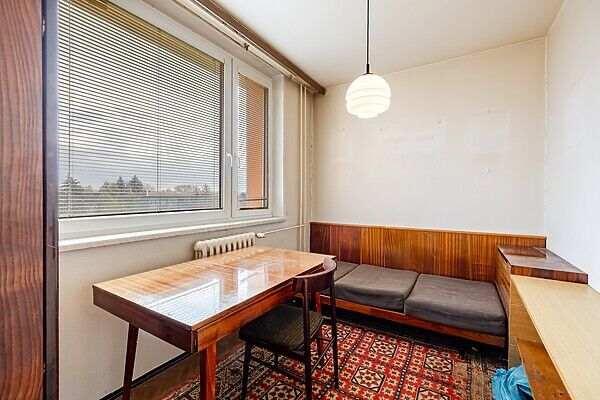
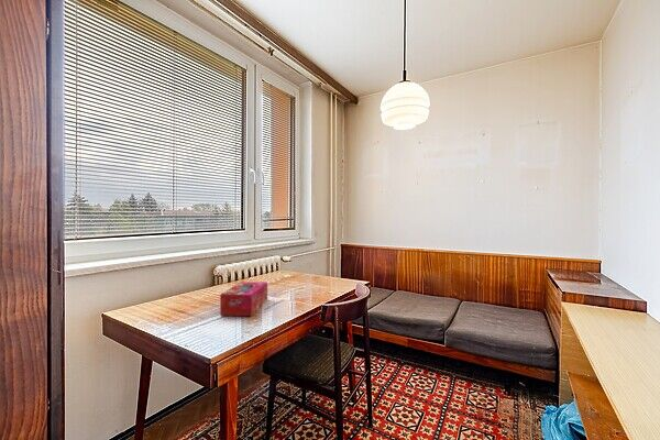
+ tissue box [219,280,268,317]
